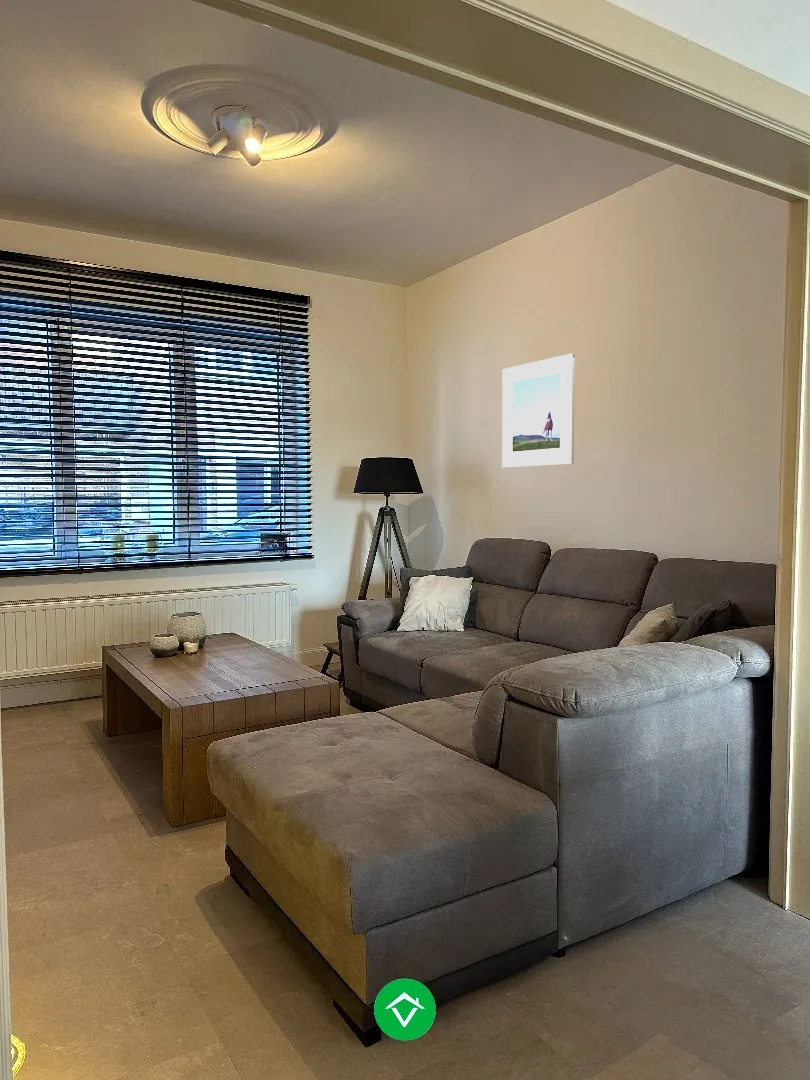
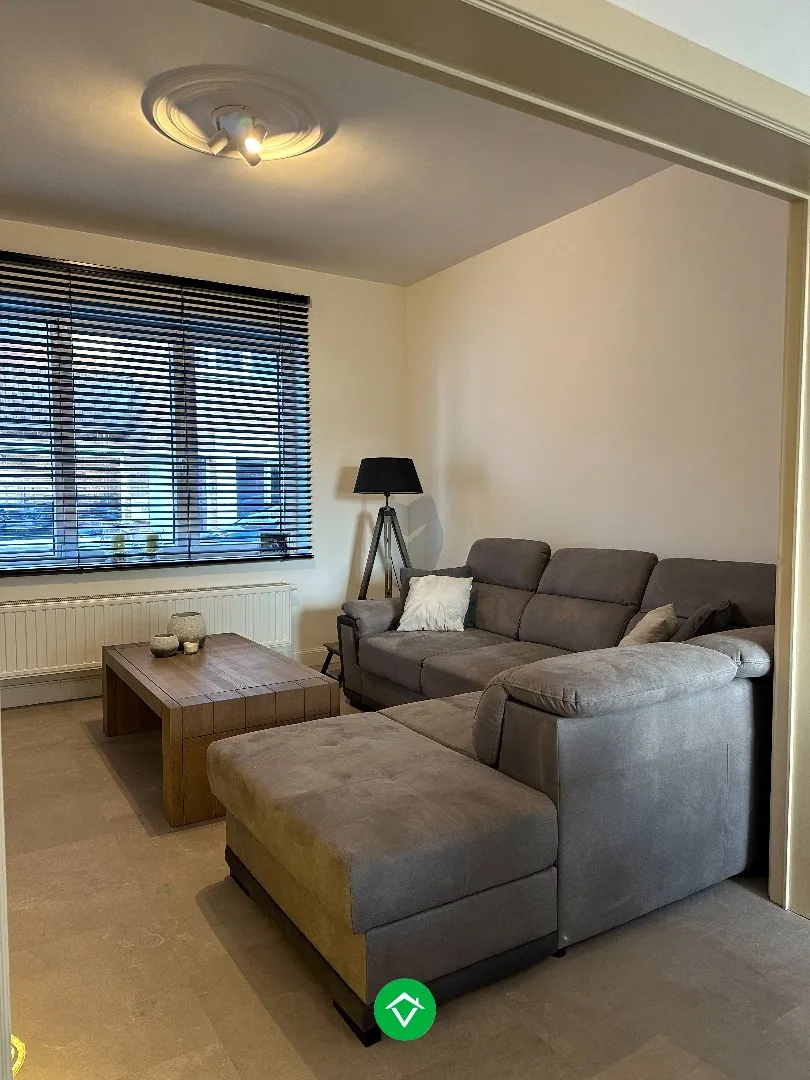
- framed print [501,352,576,469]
